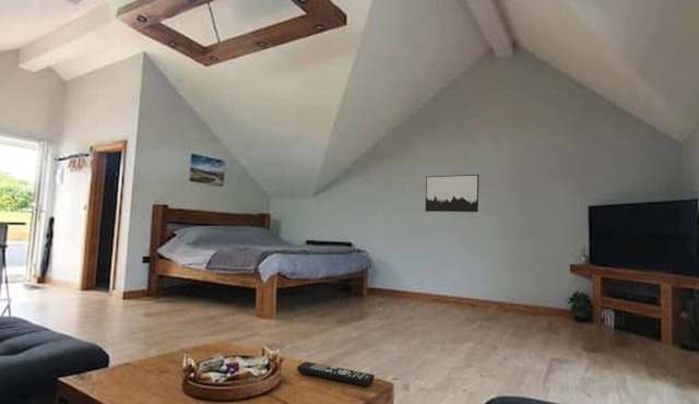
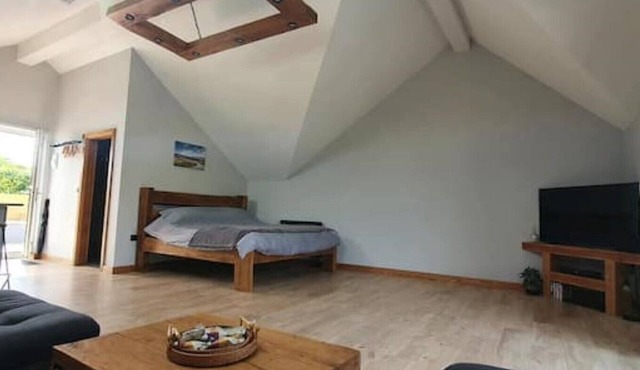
- wall art [425,174,479,213]
- remote control [296,361,376,388]
